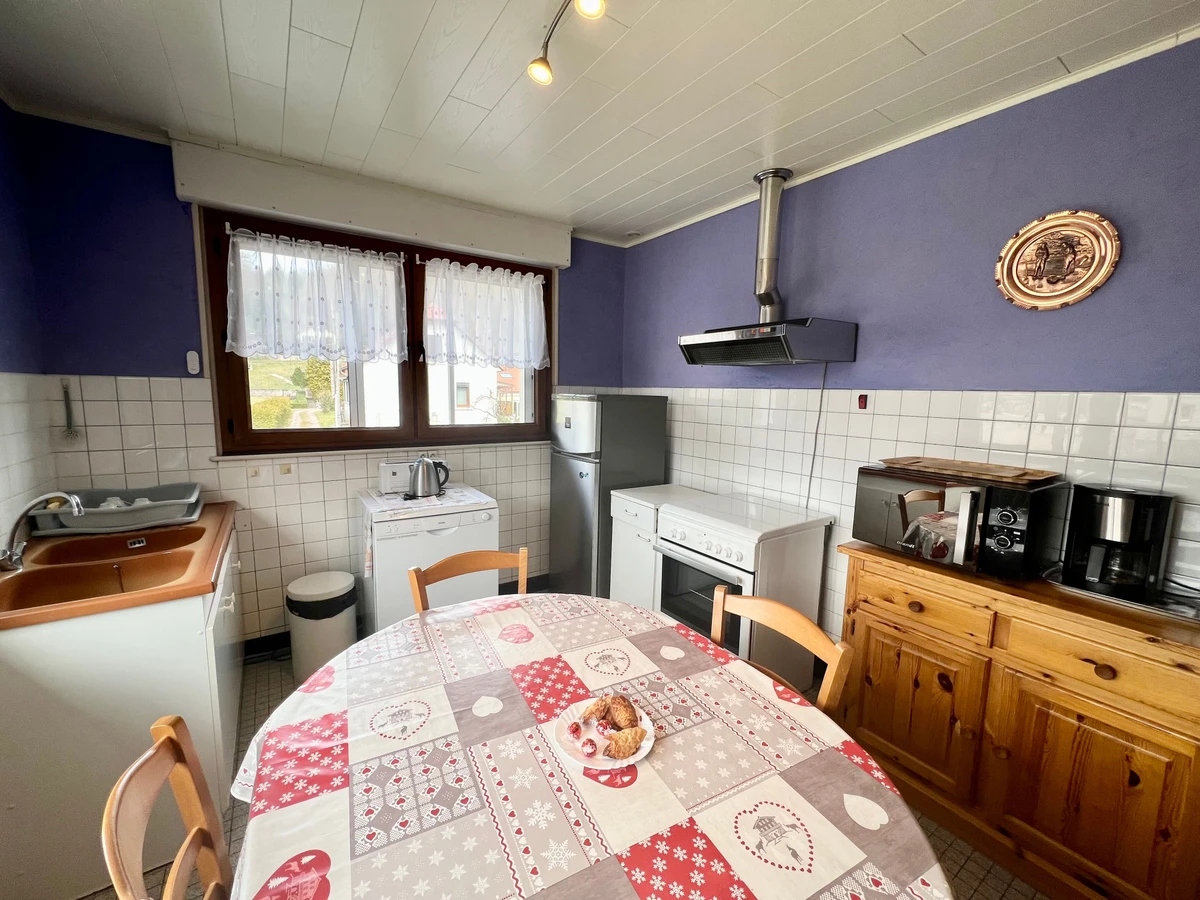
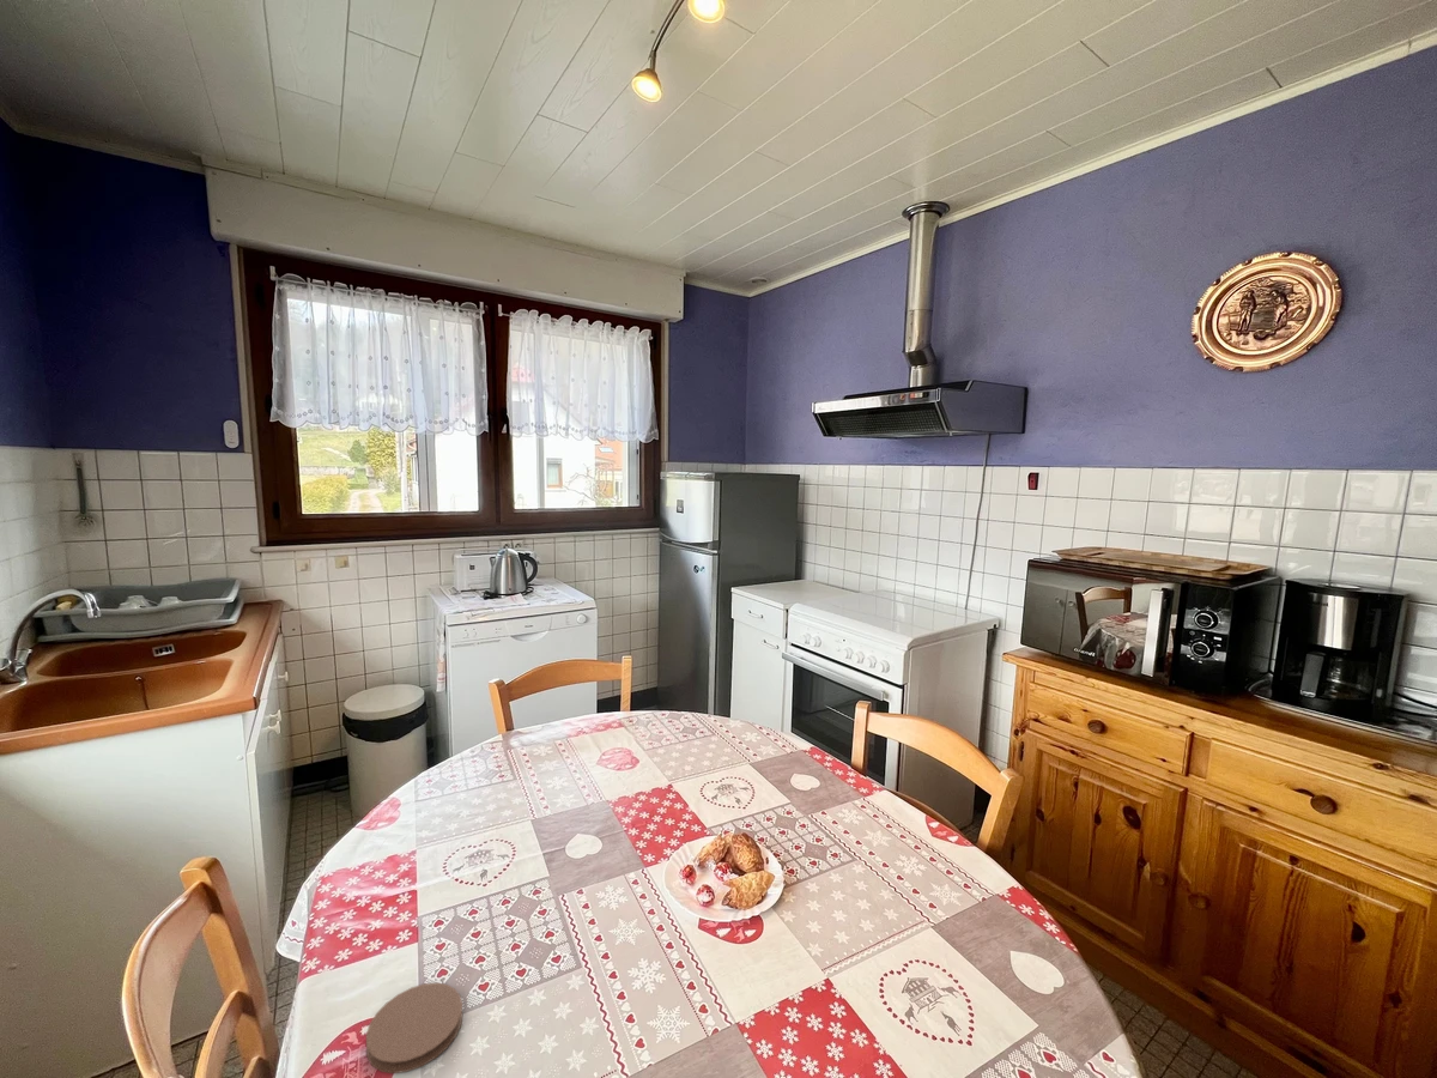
+ coaster [365,982,463,1074]
